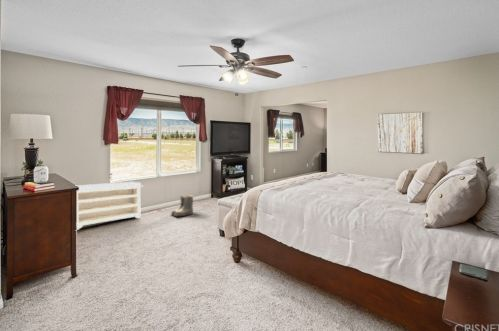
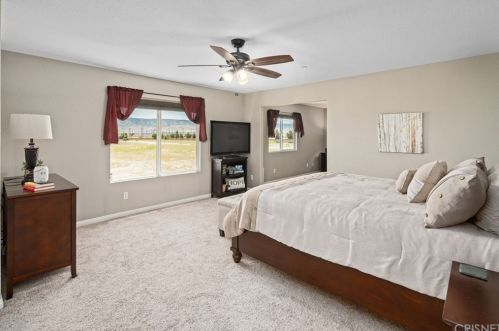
- boots [170,194,194,217]
- bench [76,181,144,231]
